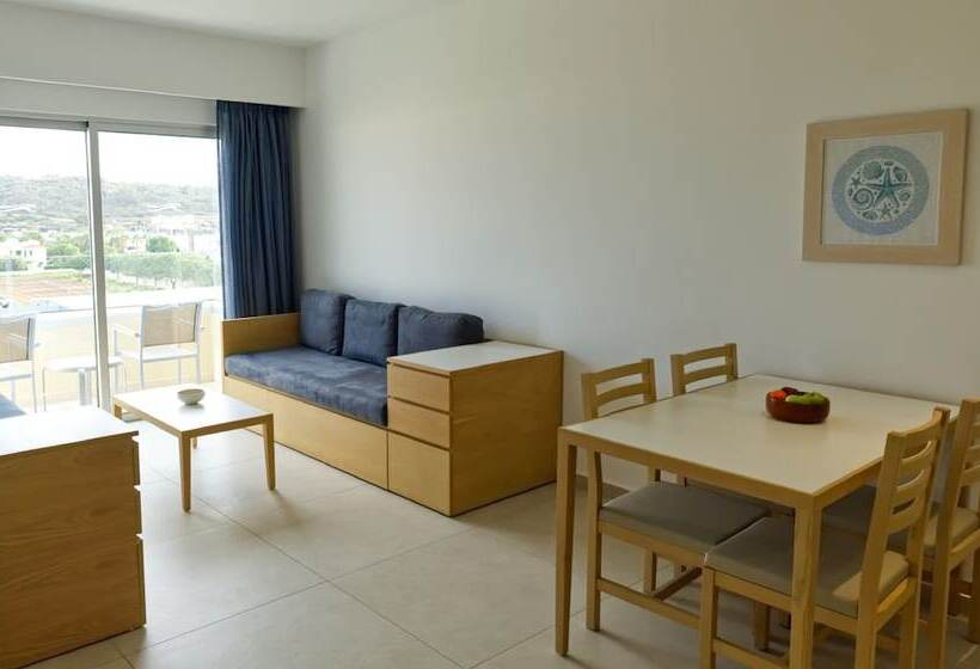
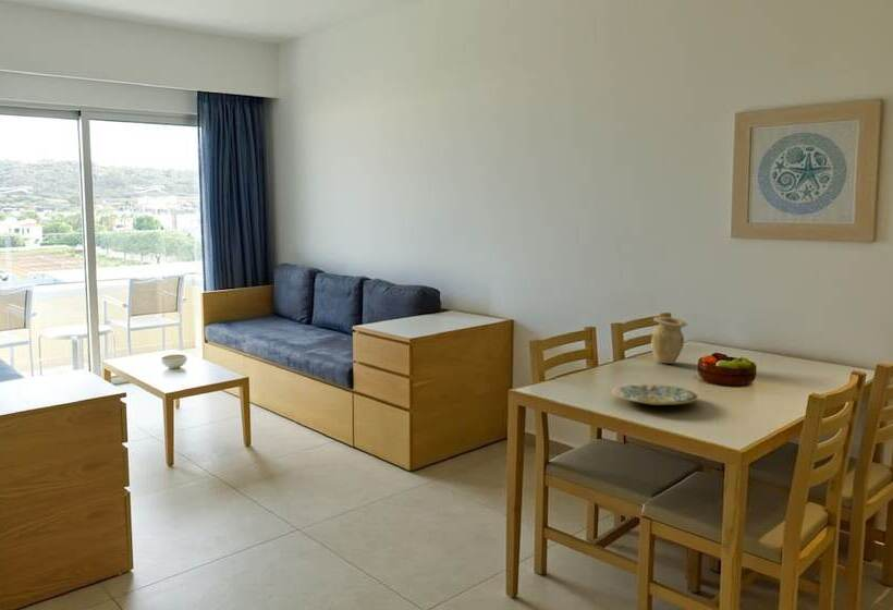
+ plate [611,383,699,406]
+ vase [650,316,688,365]
